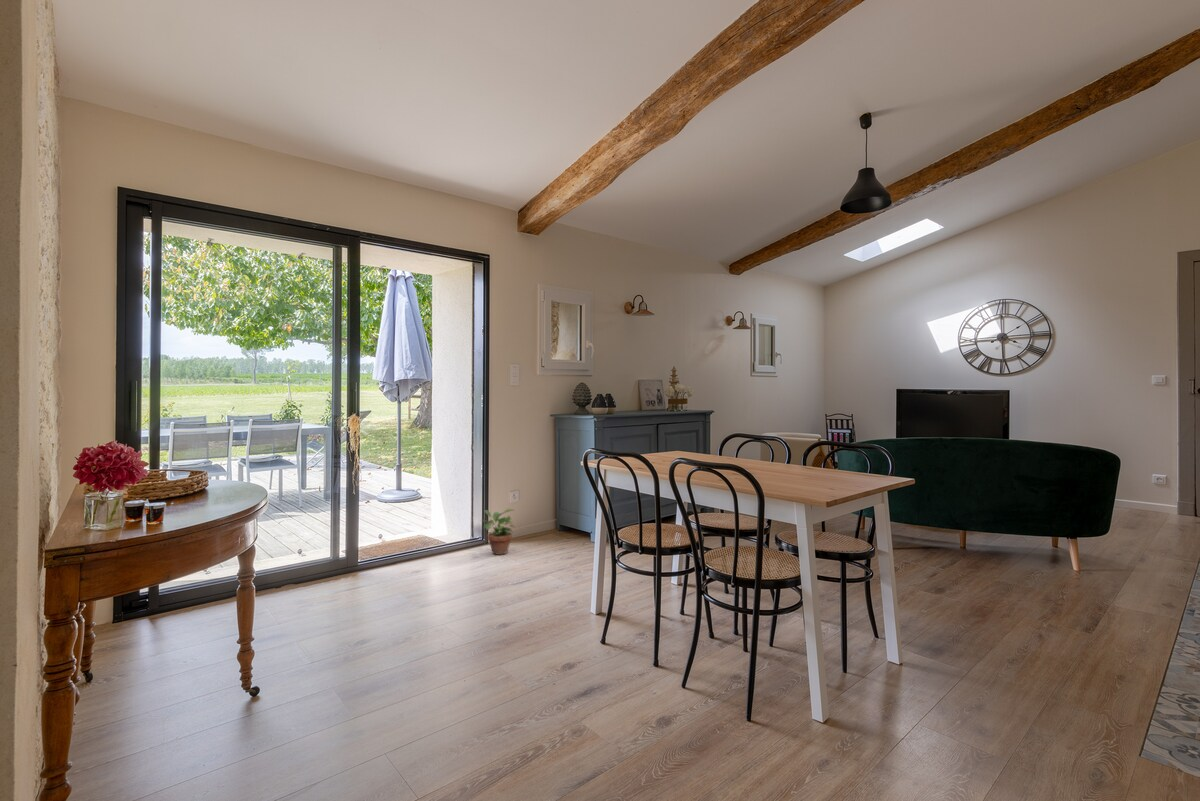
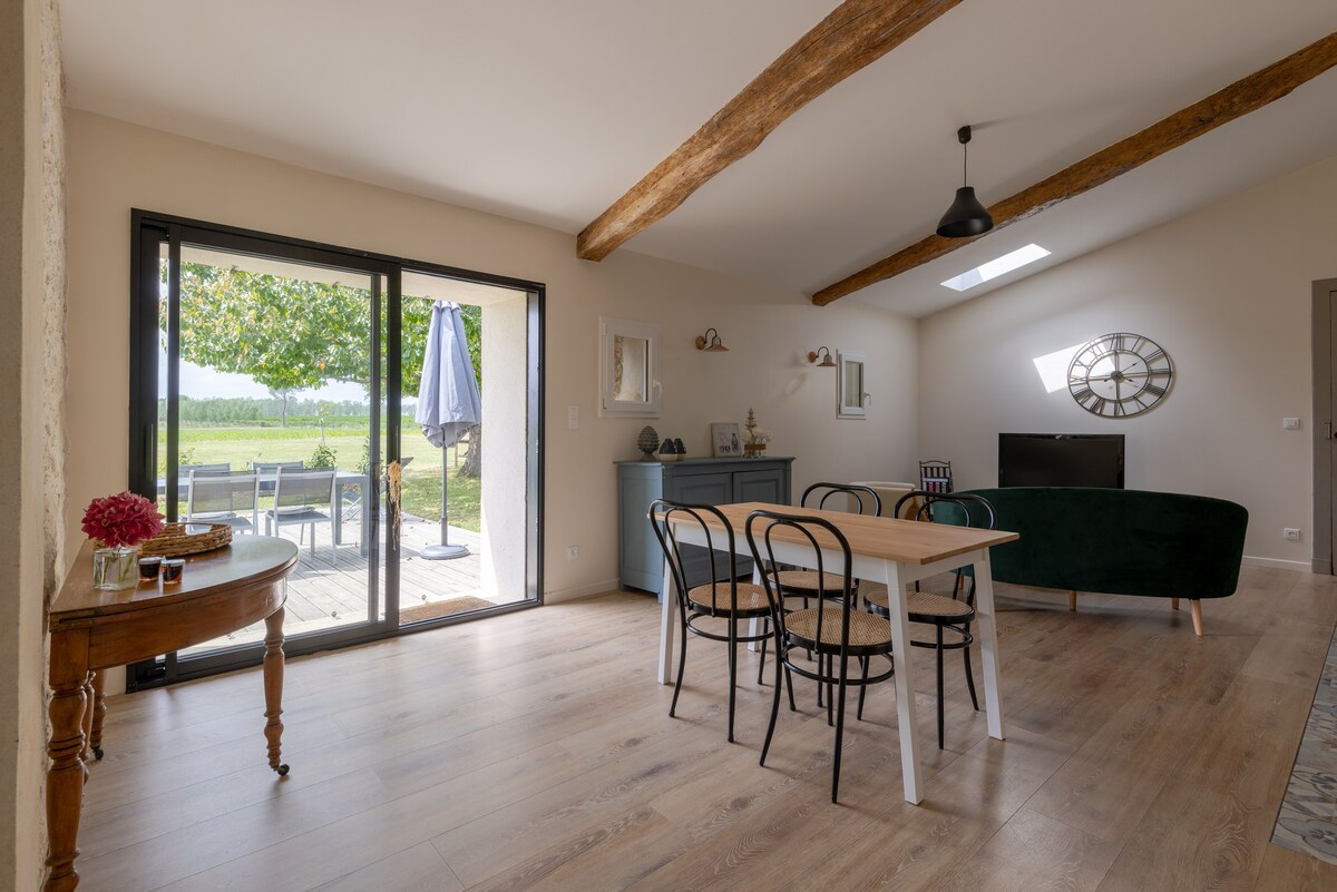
- potted plant [480,508,516,556]
